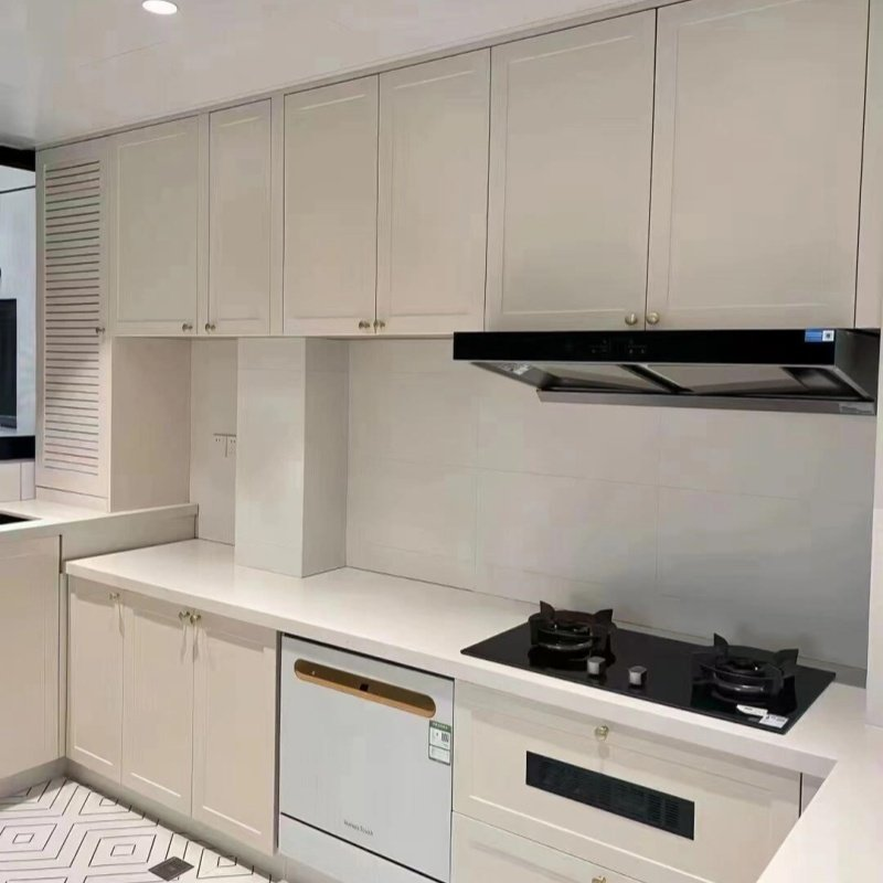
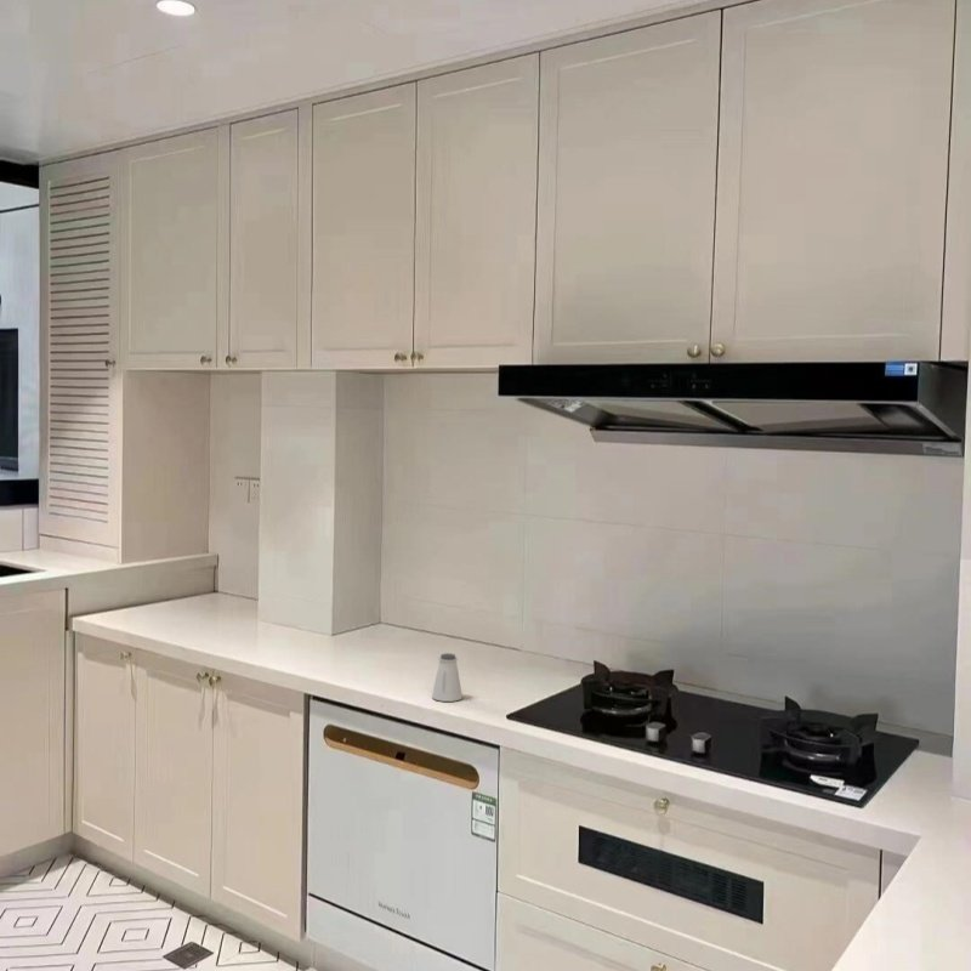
+ saltshaker [431,652,464,703]
